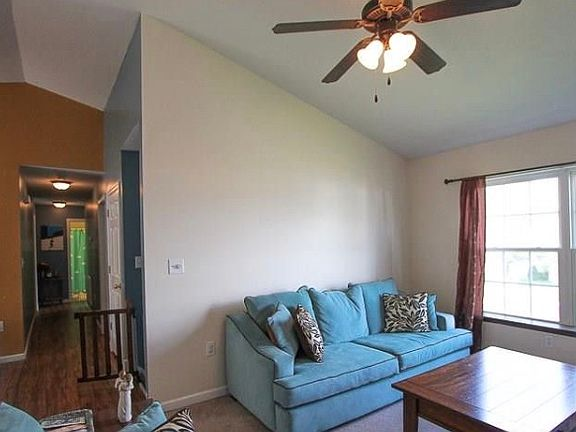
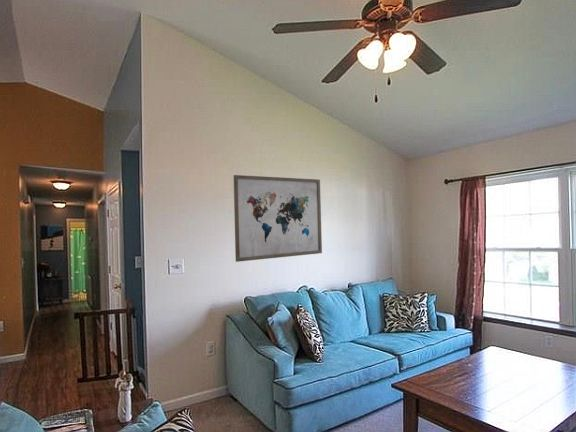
+ wall art [233,174,323,263]
